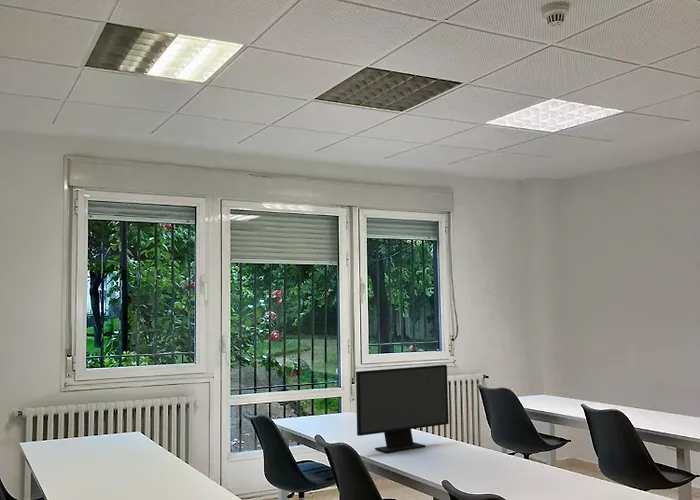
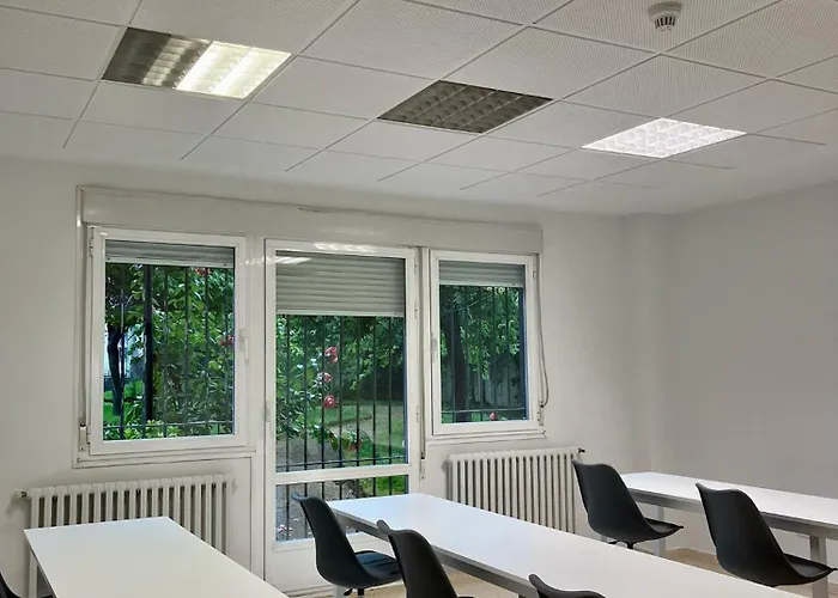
- computer monitor [355,364,450,454]
